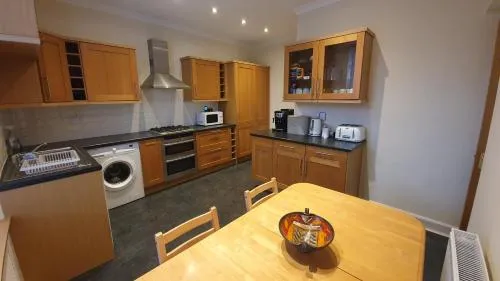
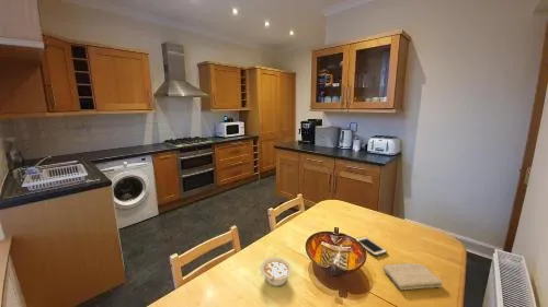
+ washcloth [383,262,443,291]
+ legume [260,257,293,287]
+ cell phone [355,236,388,257]
